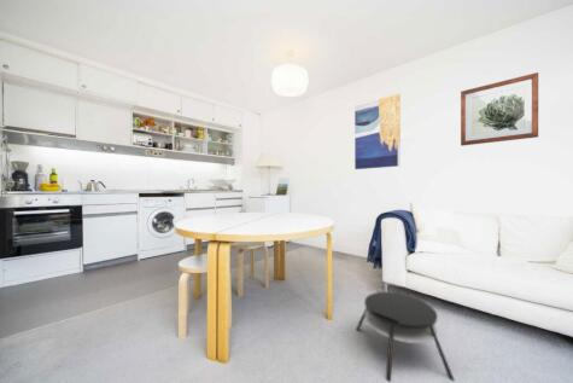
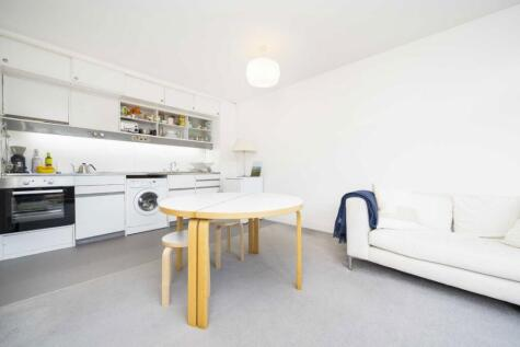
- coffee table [355,291,456,383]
- wall art [353,92,402,170]
- wall art [460,71,539,147]
